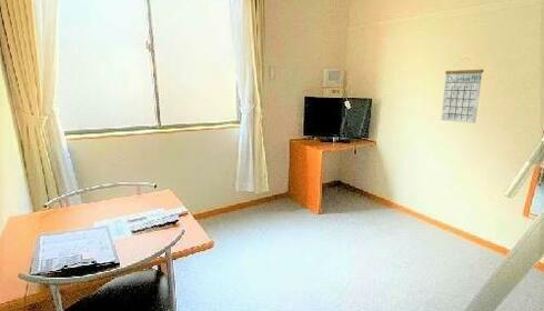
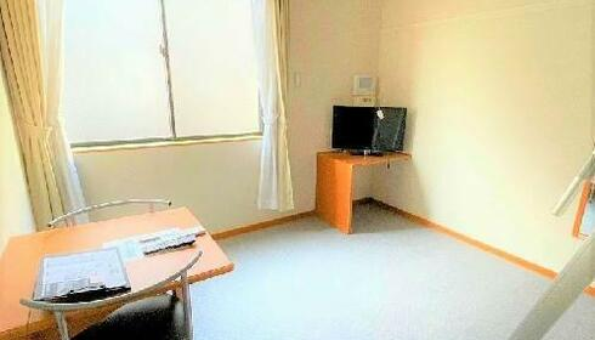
- calendar [440,57,484,124]
